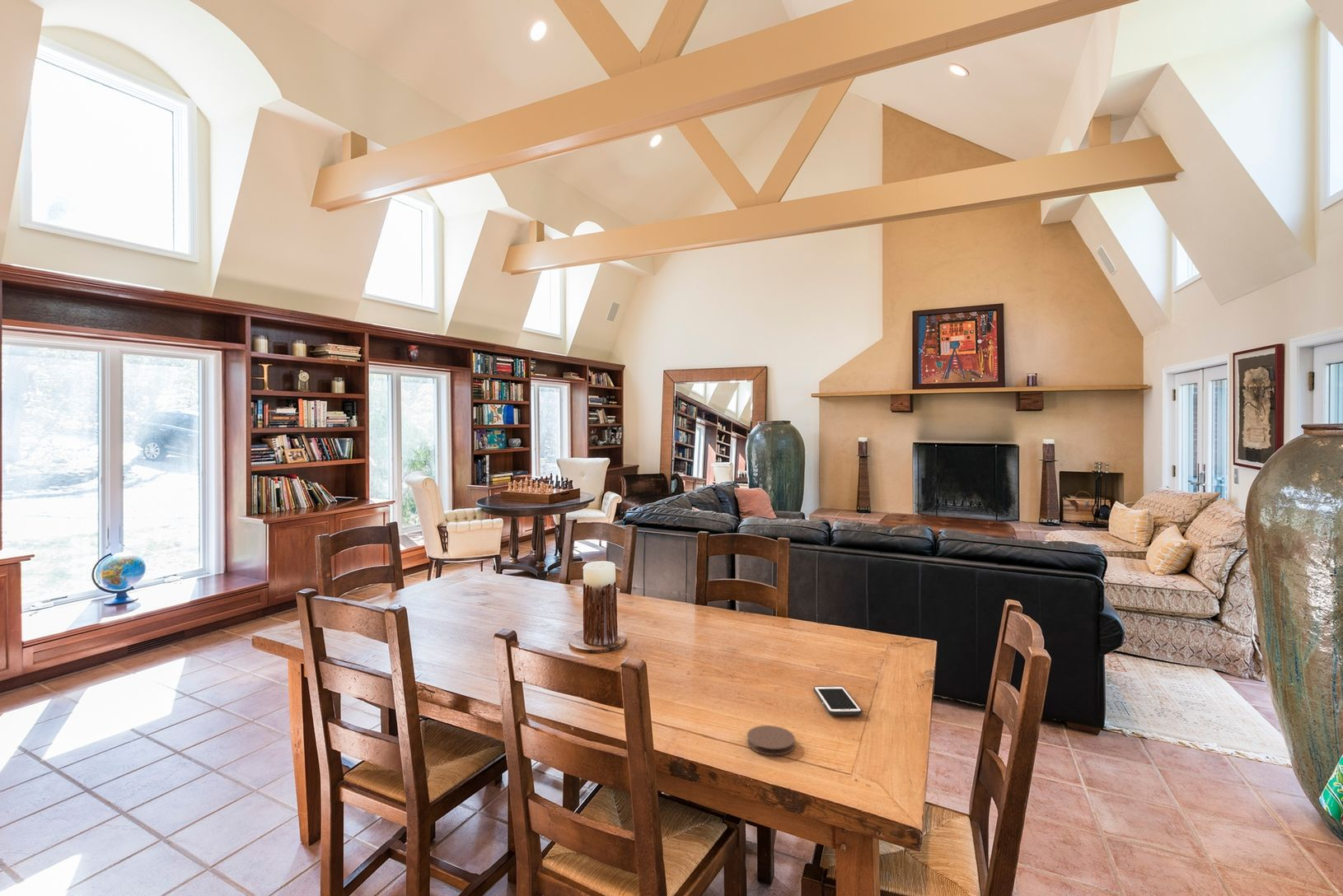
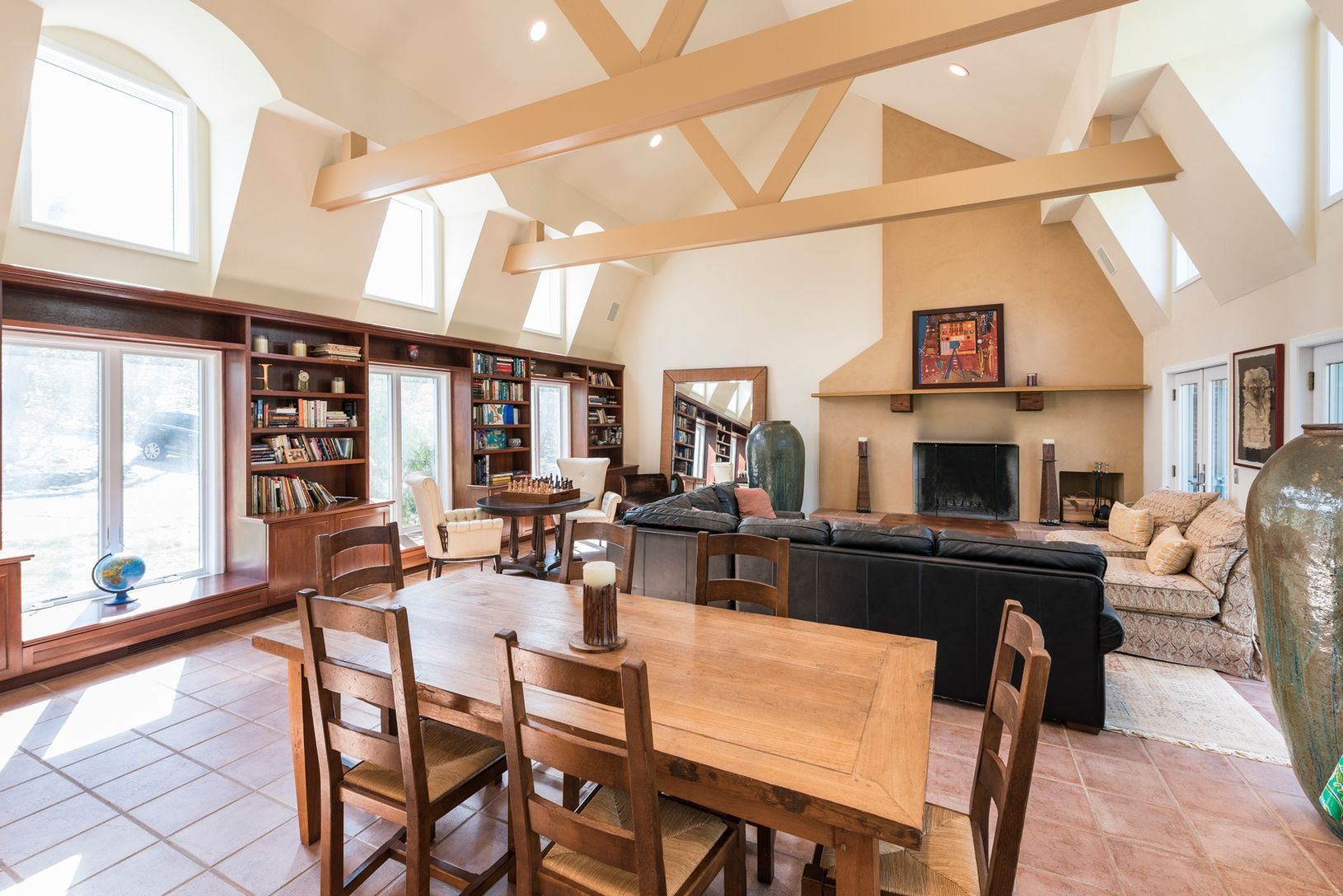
- cell phone [813,685,863,716]
- coaster [746,725,796,756]
